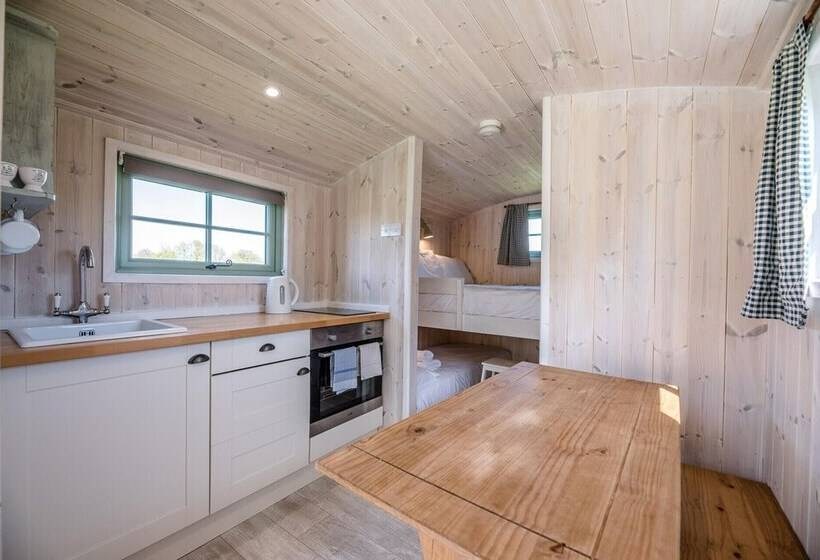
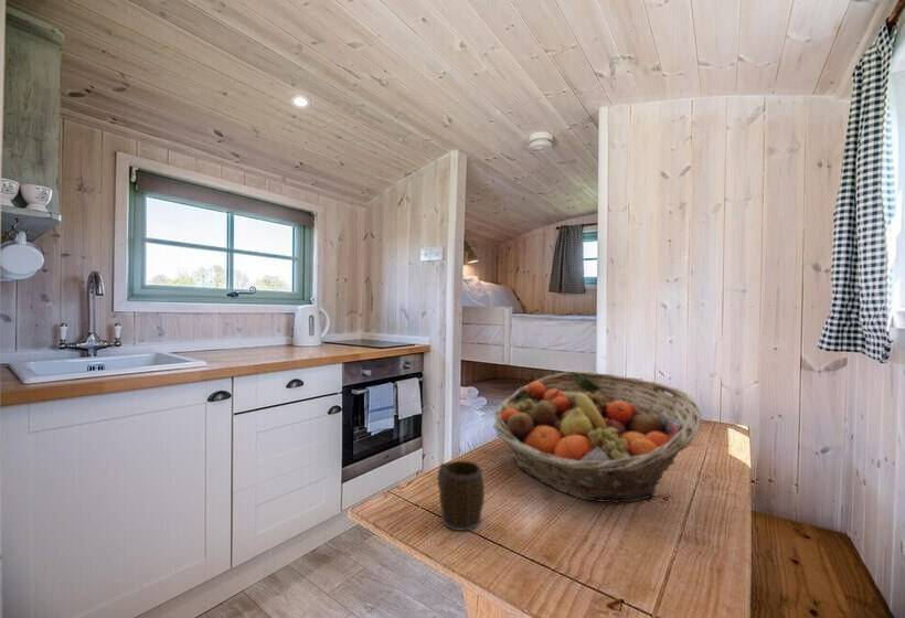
+ mug [437,460,486,532]
+ fruit basket [492,371,702,503]
